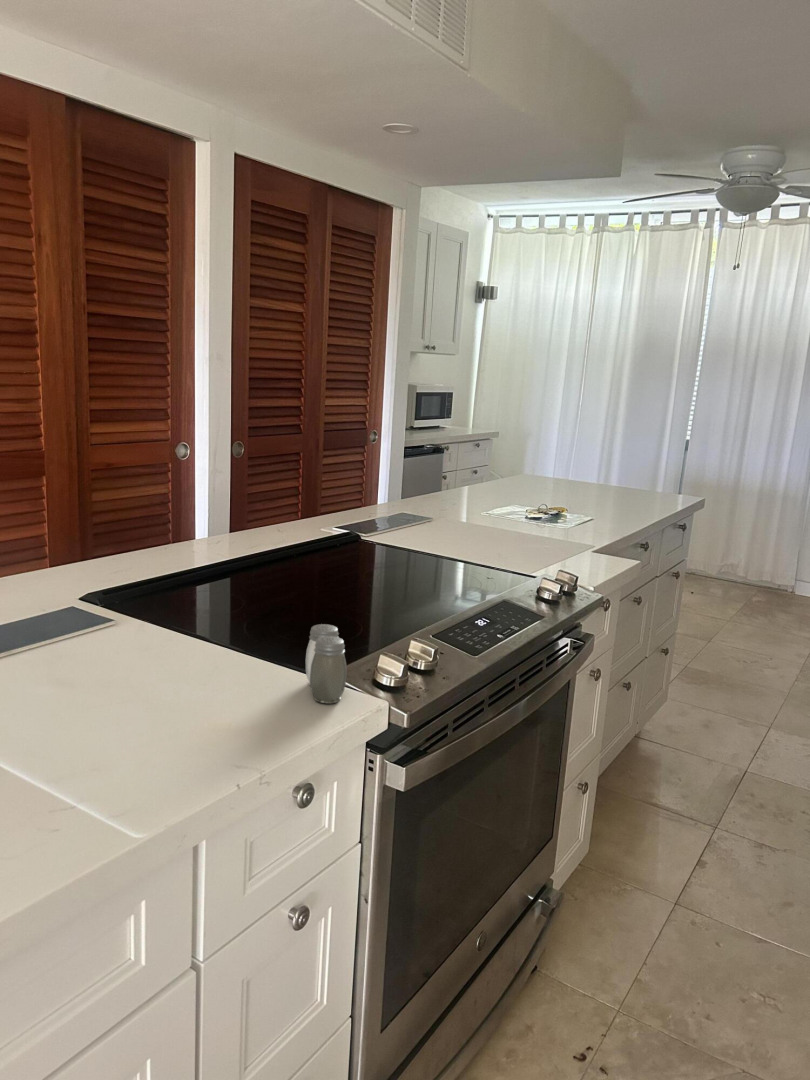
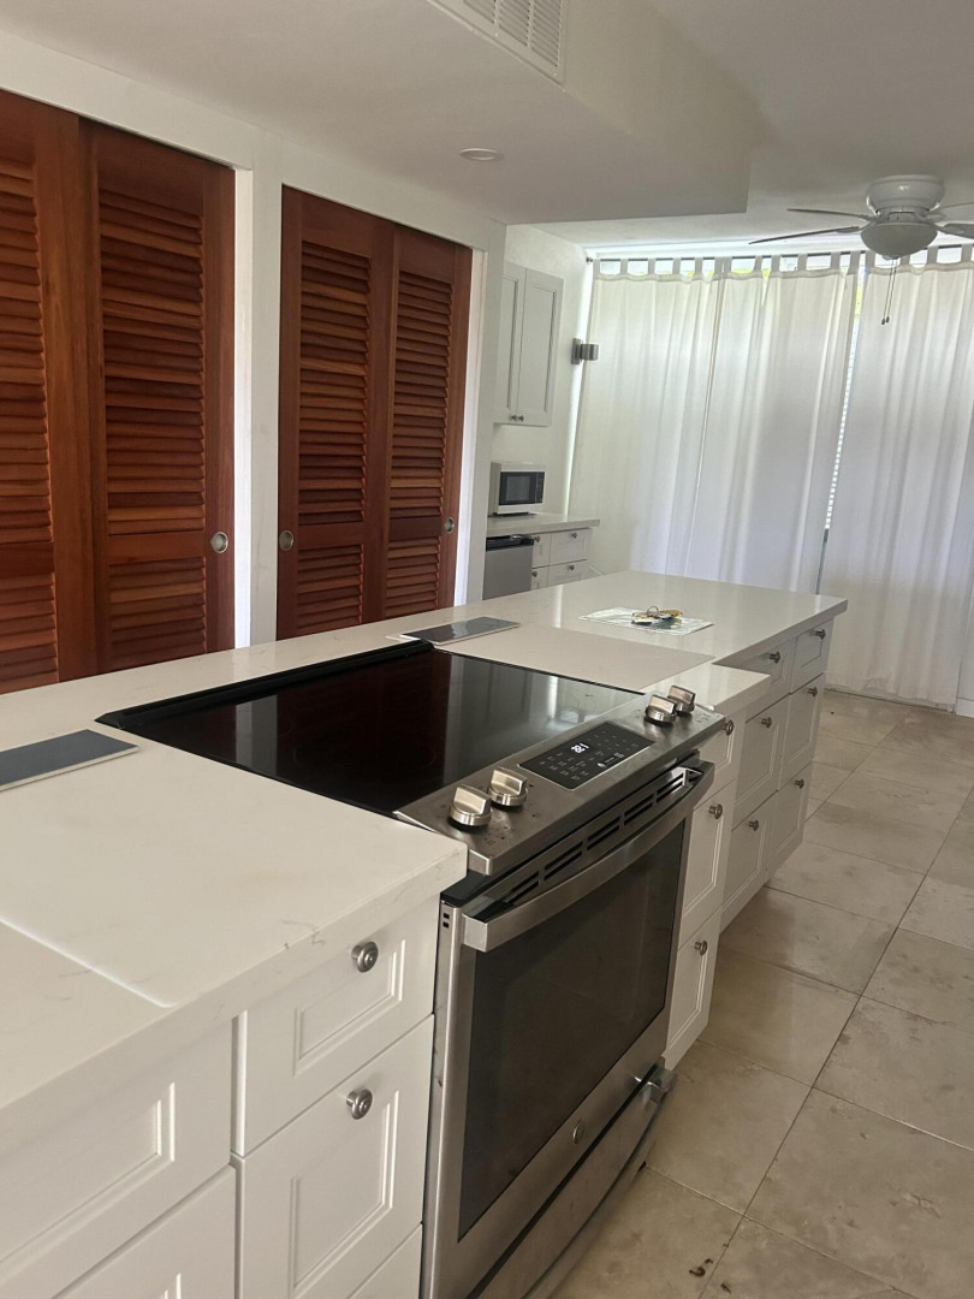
- salt and pepper shaker [305,623,347,704]
